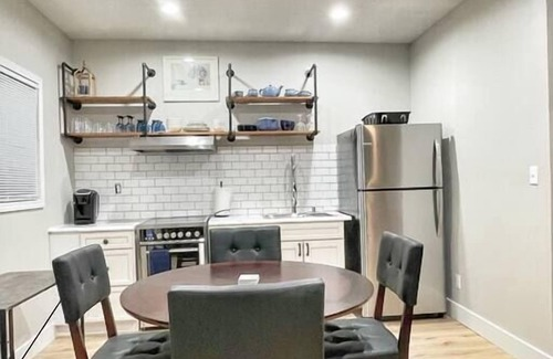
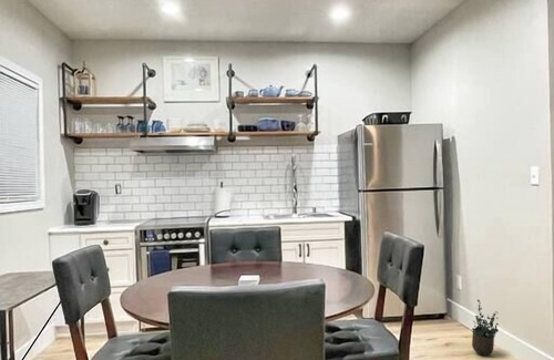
+ potted plant [471,299,500,357]
